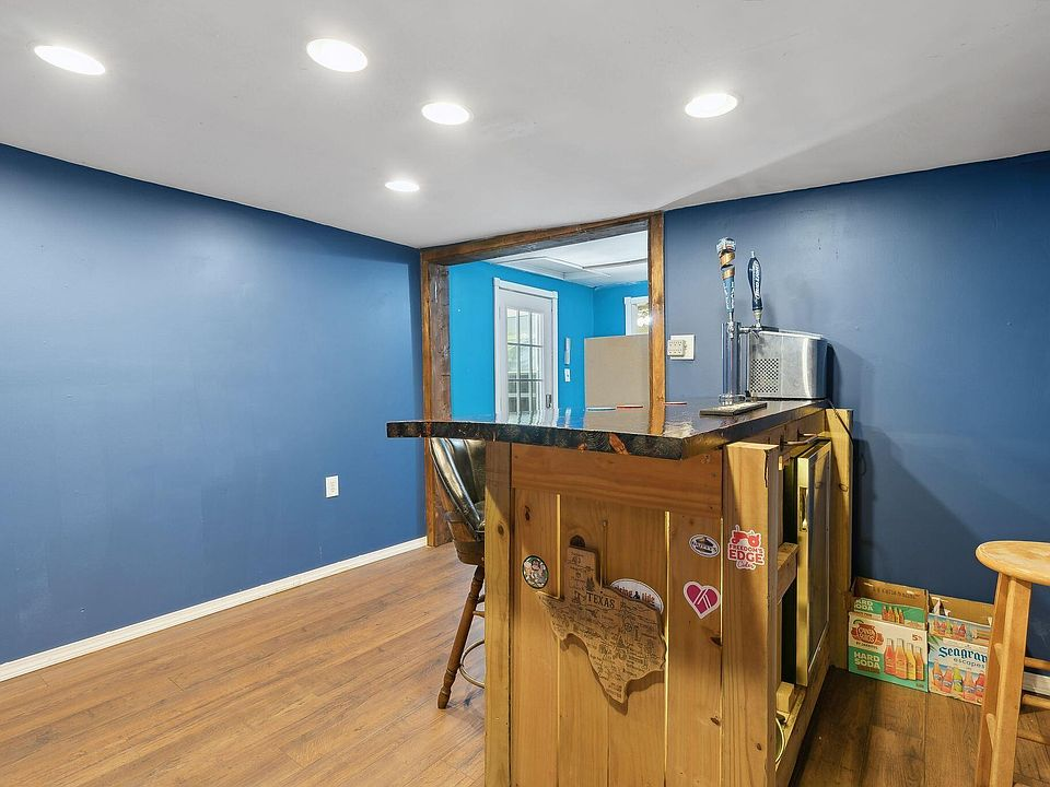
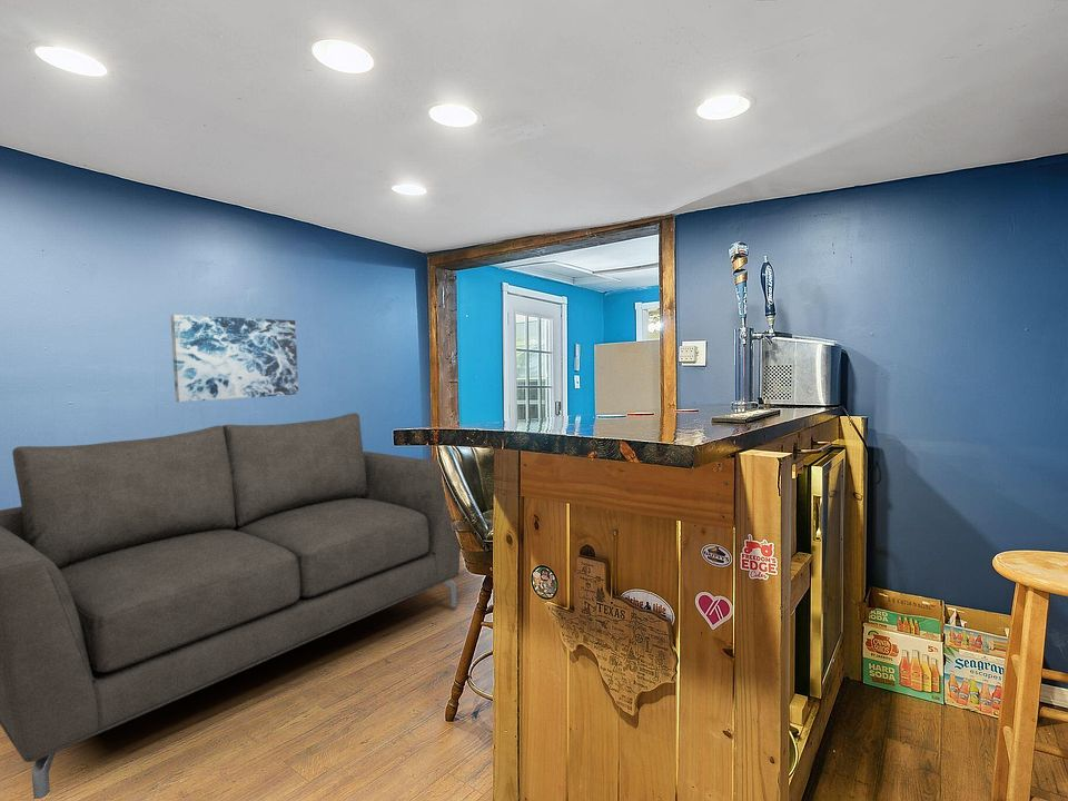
+ sofa [0,412,462,800]
+ wall art [169,314,299,403]
